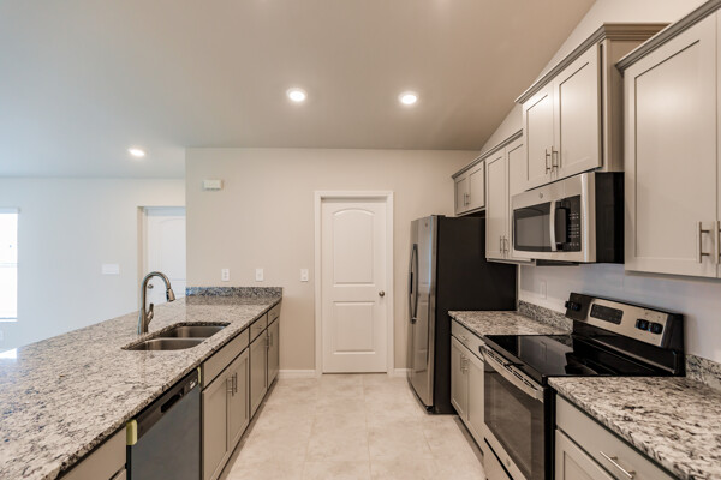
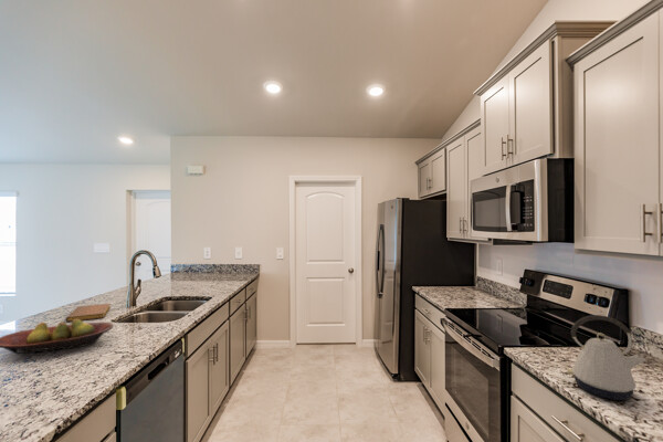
+ notebook [65,303,112,323]
+ kettle [567,314,646,401]
+ fruit bowl [0,319,114,355]
